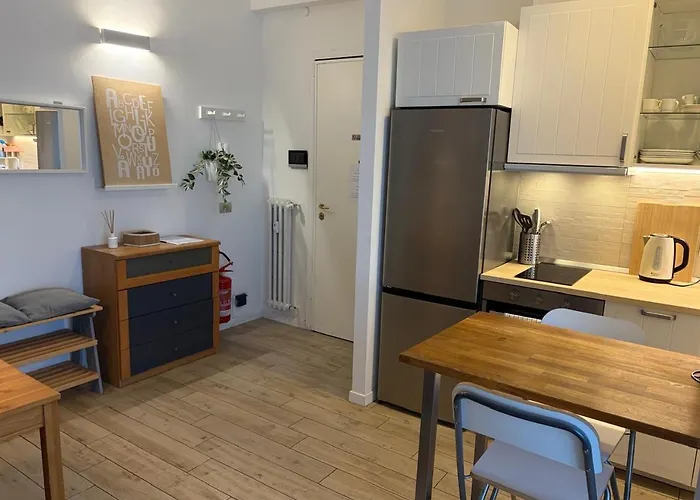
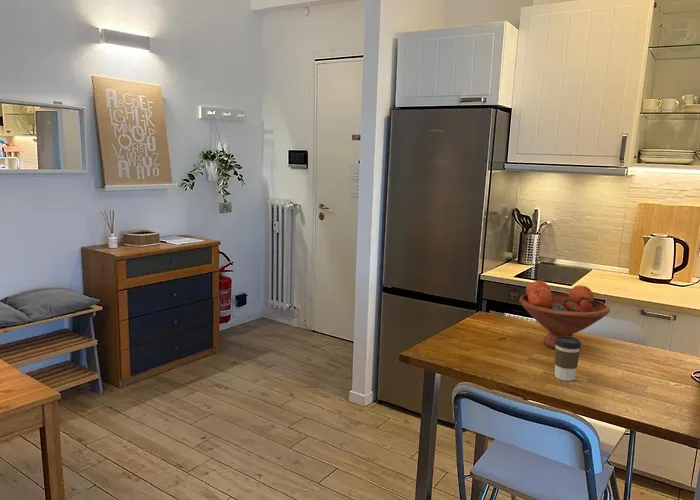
+ coffee cup [554,336,582,382]
+ fruit bowl [518,279,611,349]
